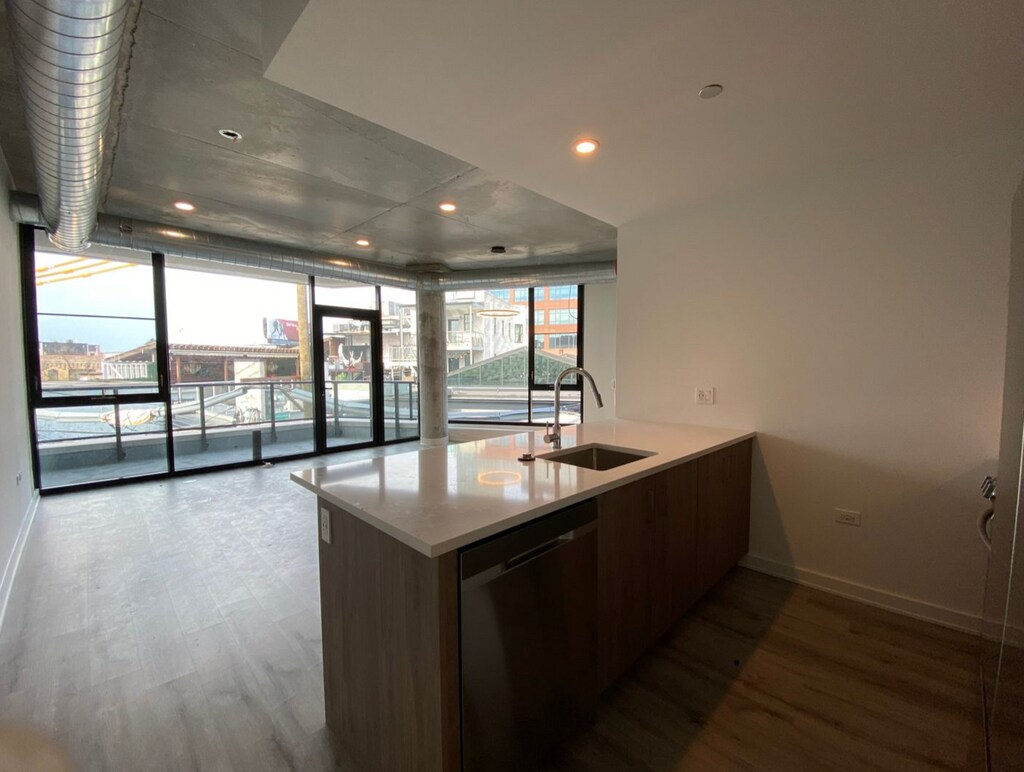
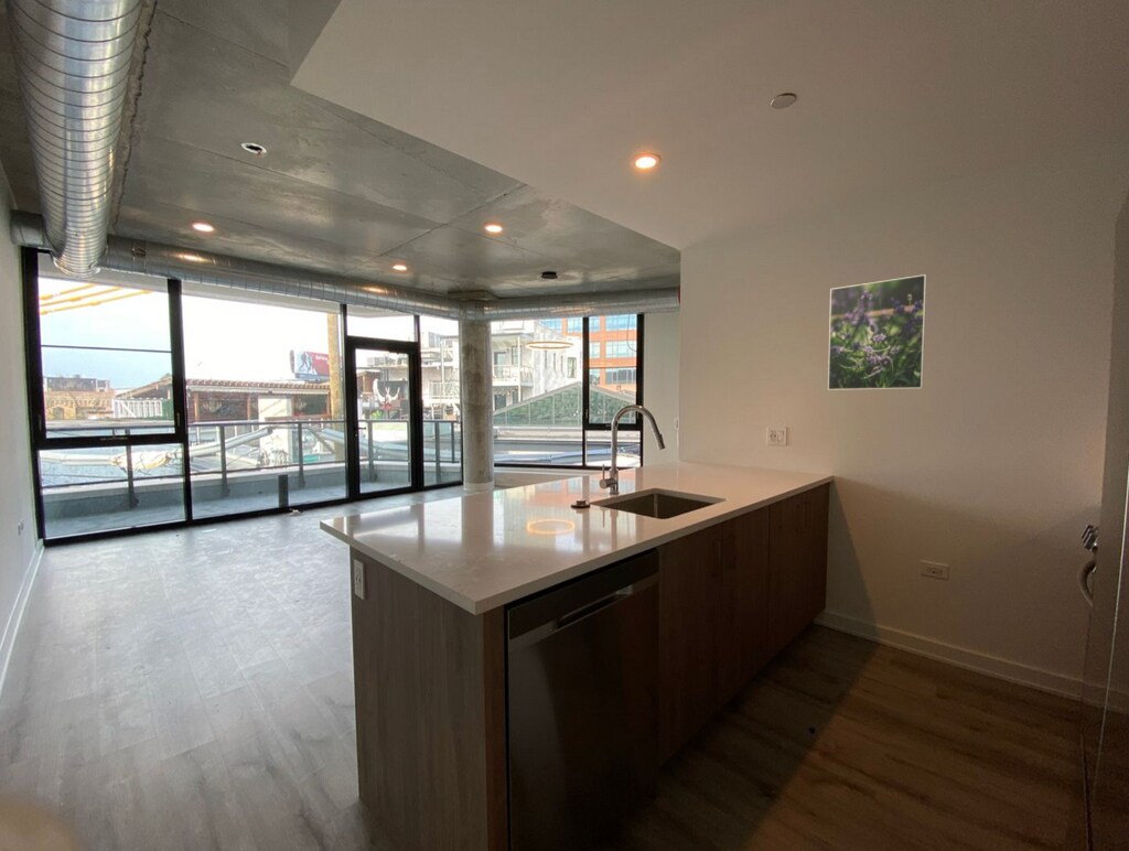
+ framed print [827,273,927,391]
